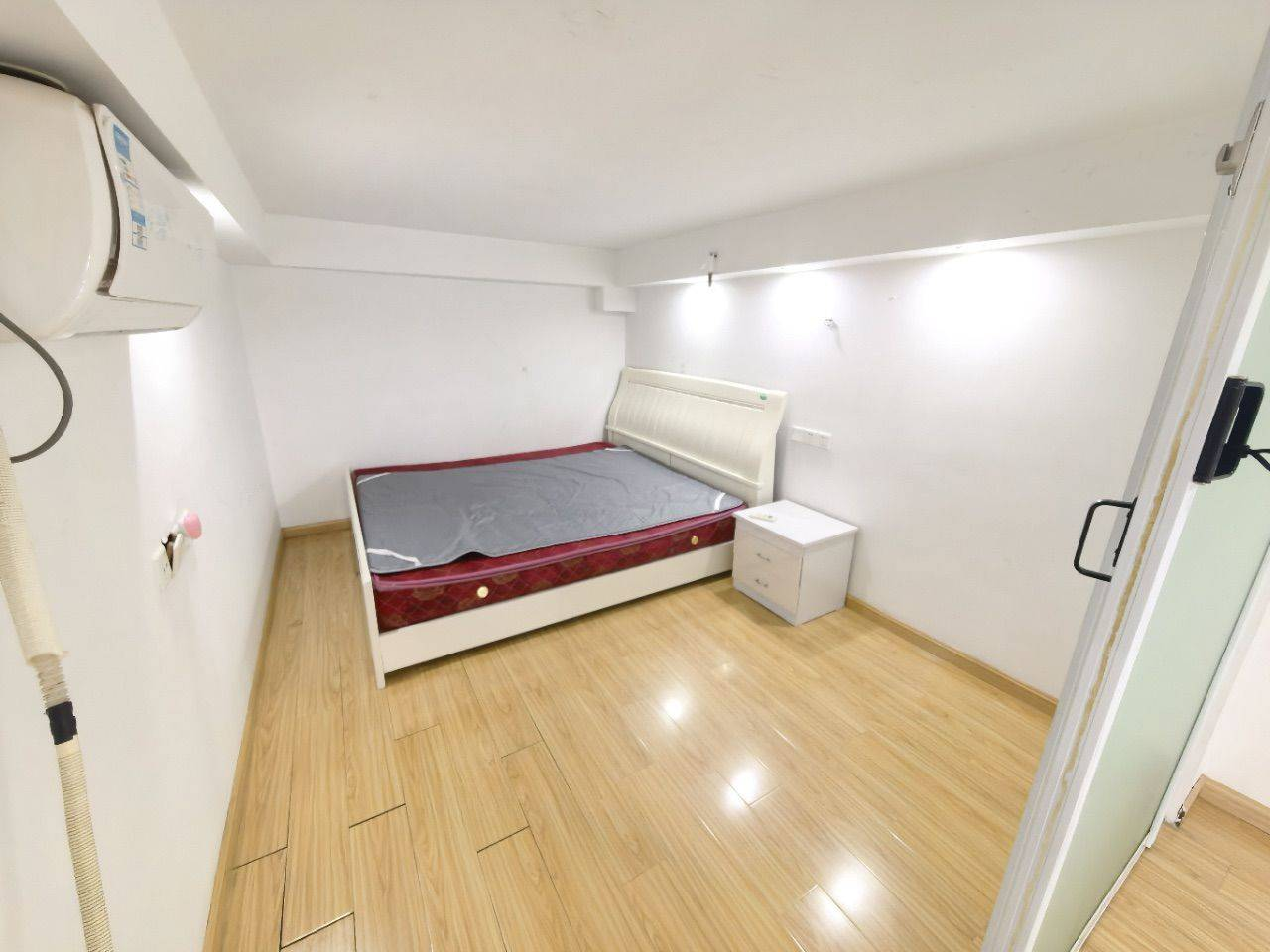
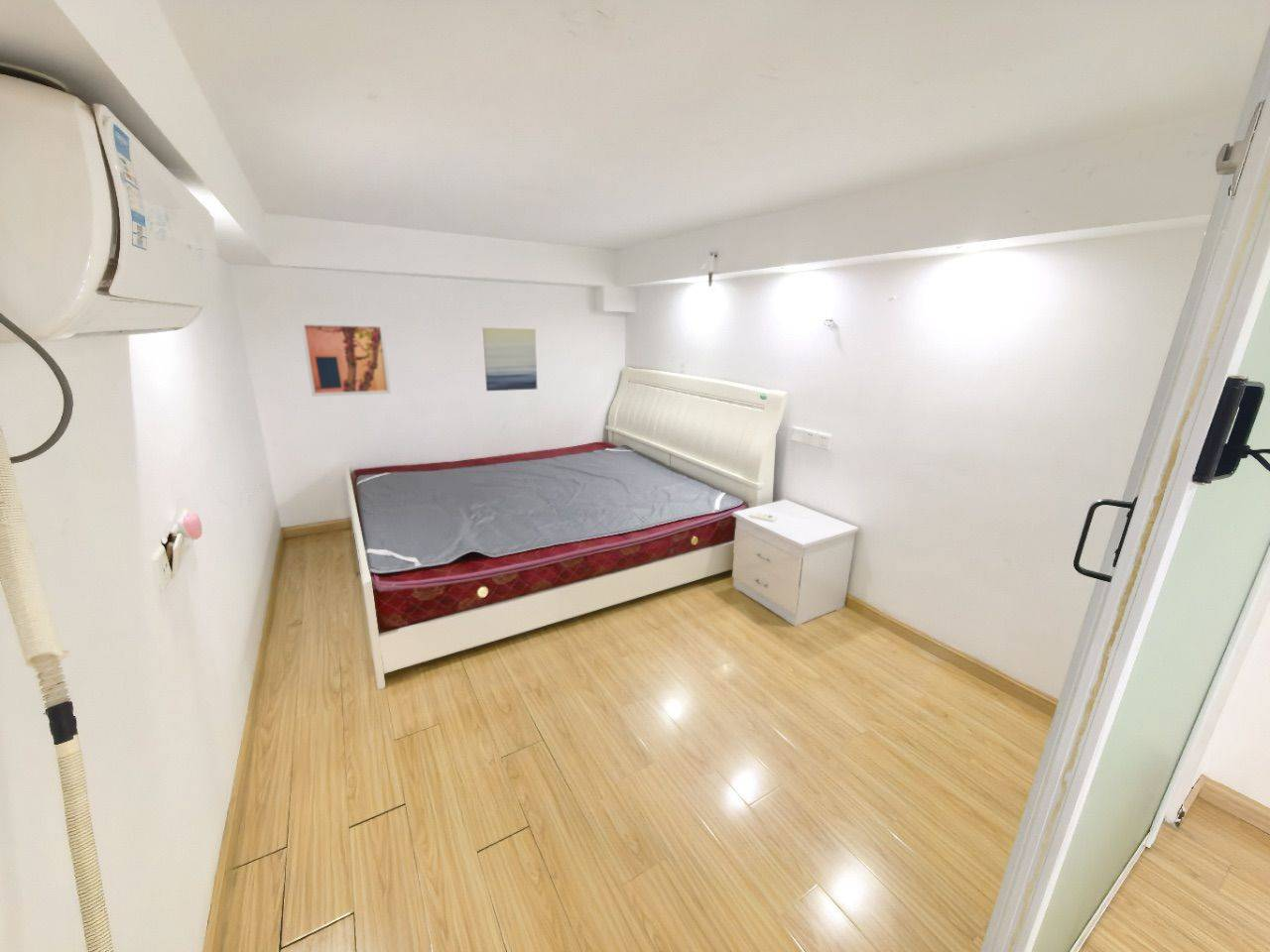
+ wall art [300,321,392,398]
+ wall art [482,326,538,392]
